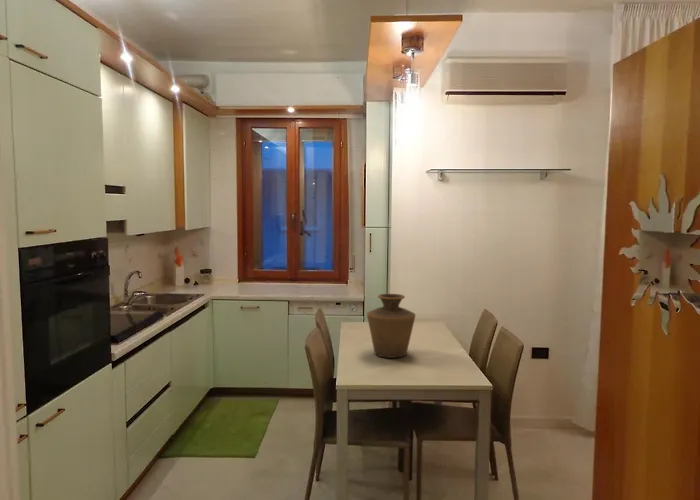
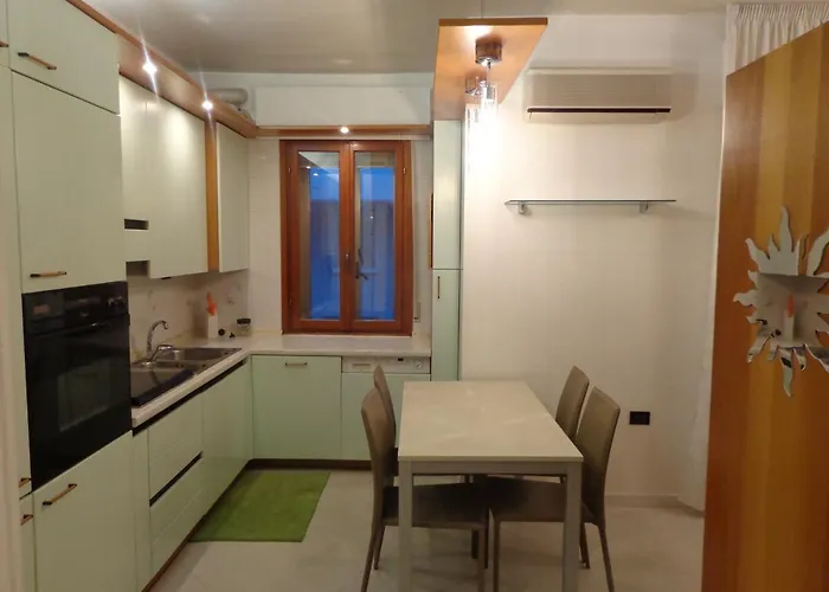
- vase [366,293,417,359]
